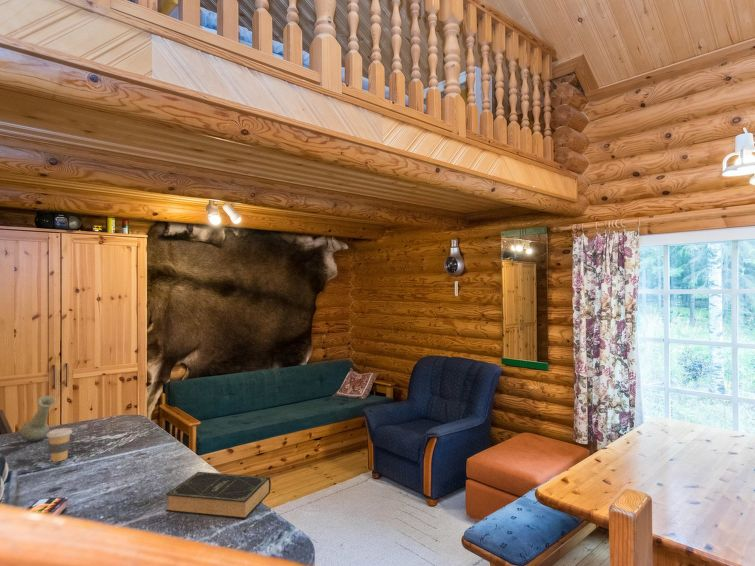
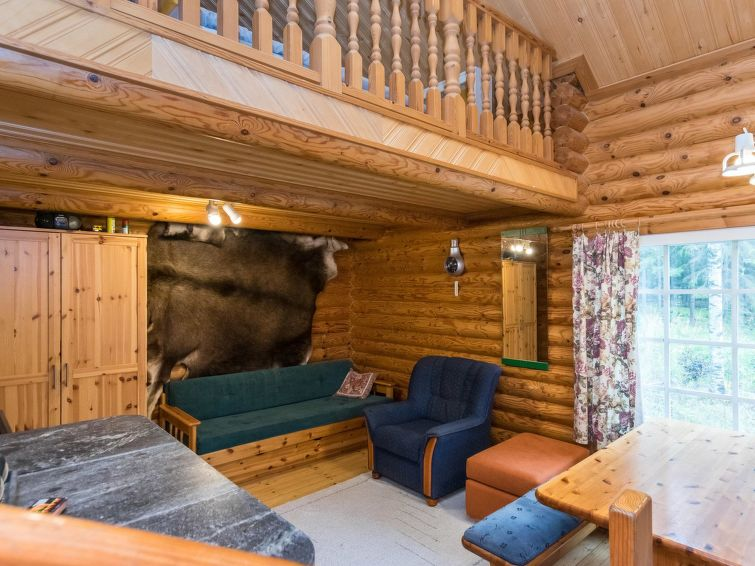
- book [165,471,272,520]
- coffee cup [46,427,73,463]
- vase [19,395,57,443]
